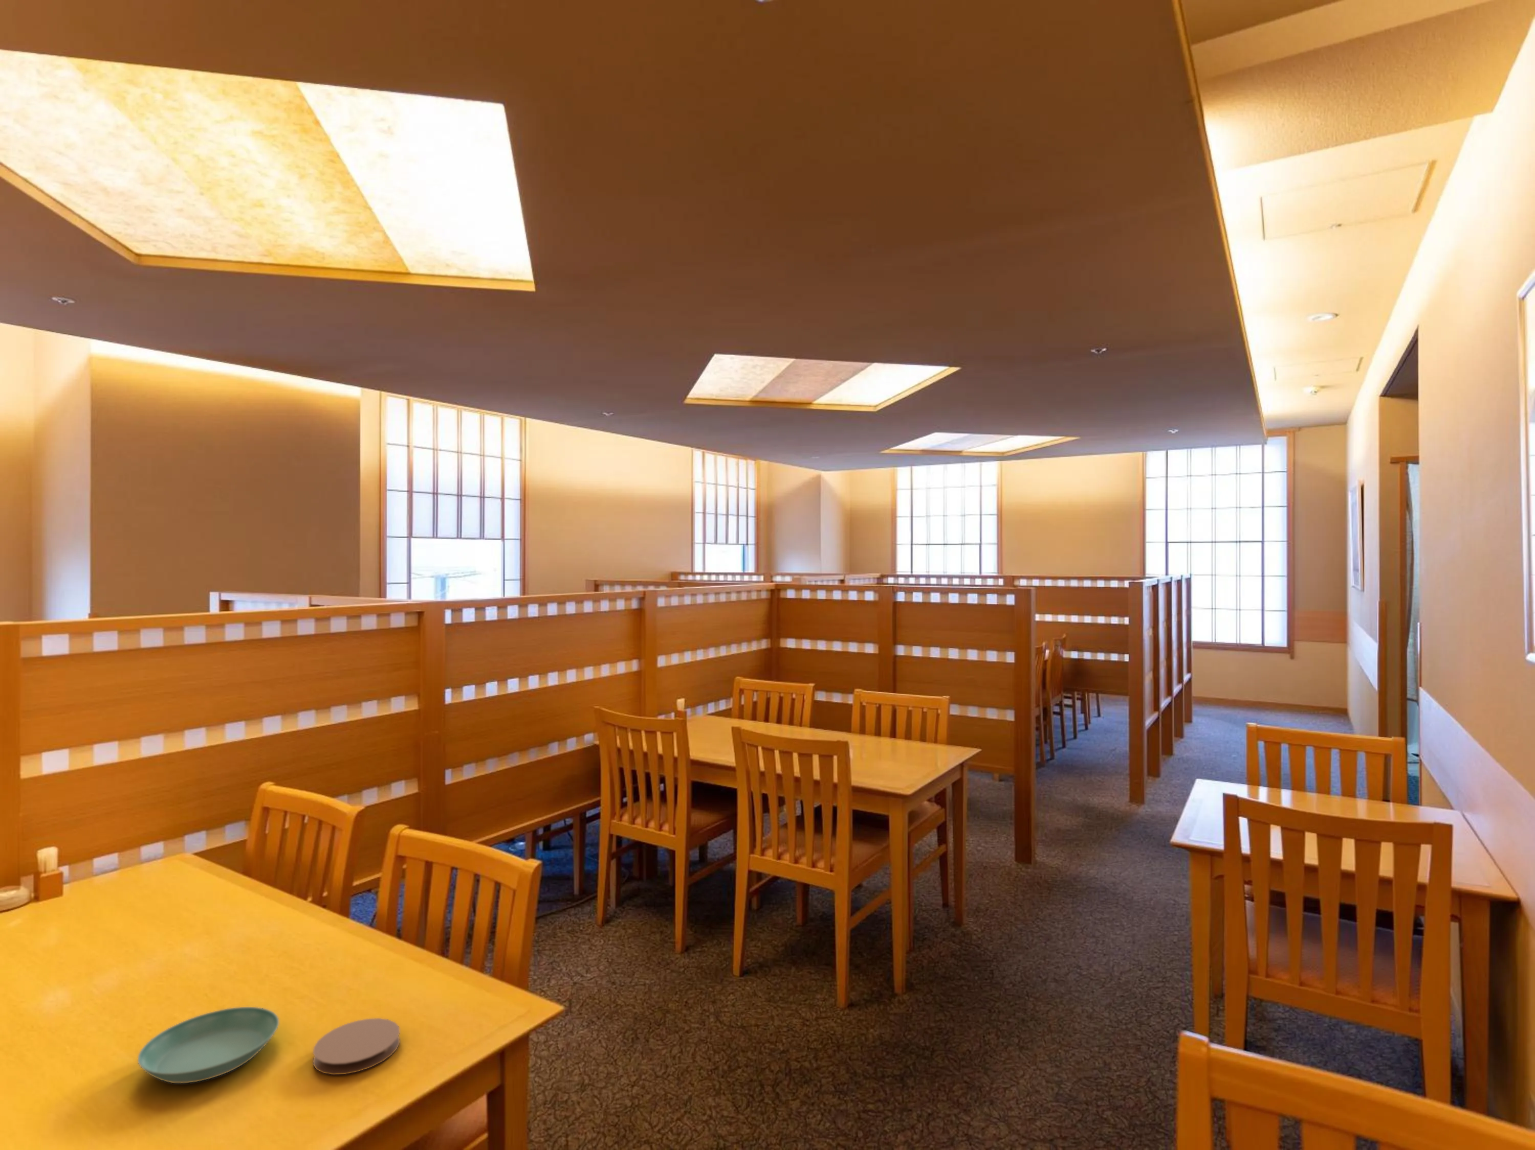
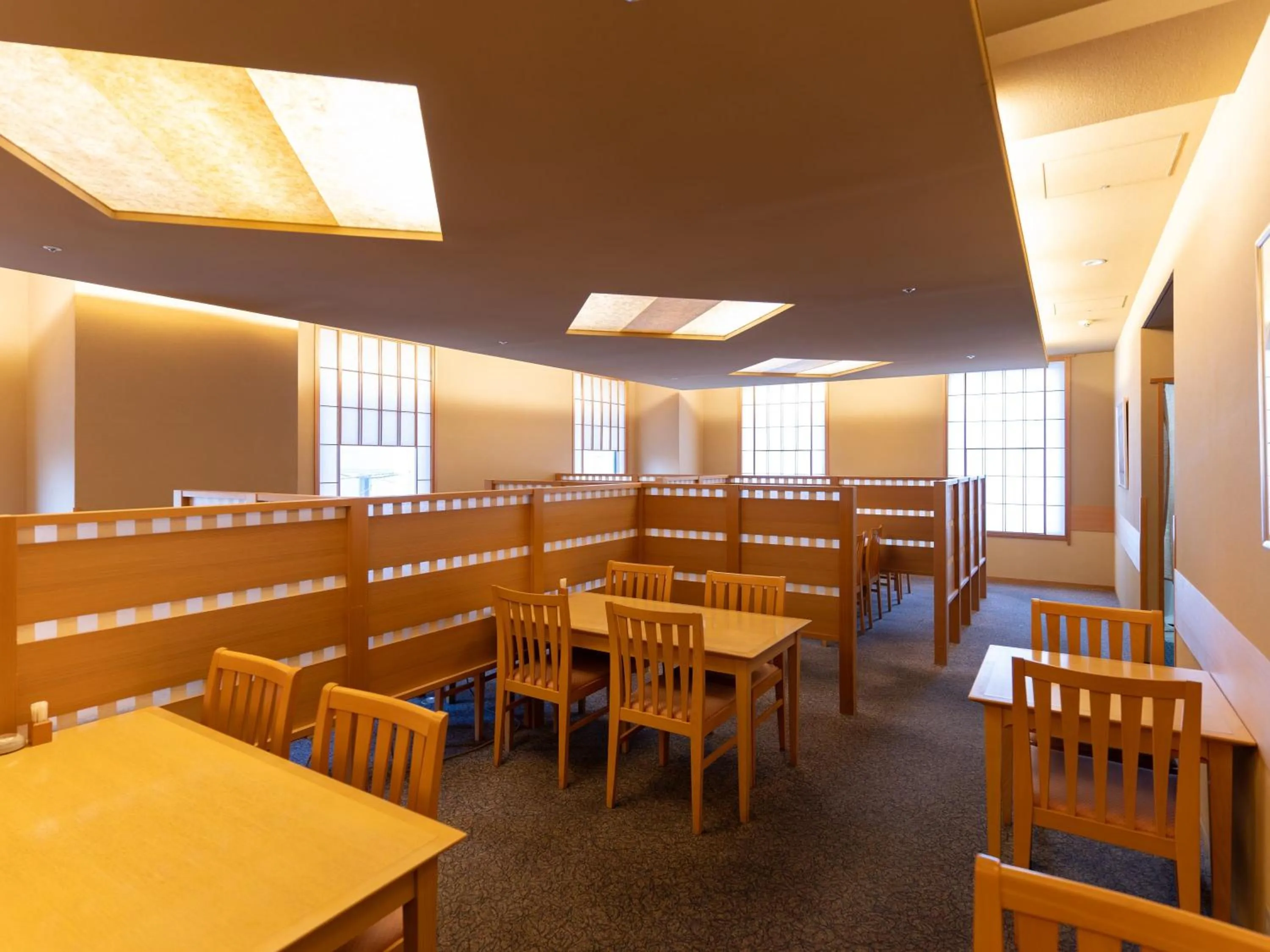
- coaster [313,1017,400,1075]
- saucer [137,1006,279,1084]
